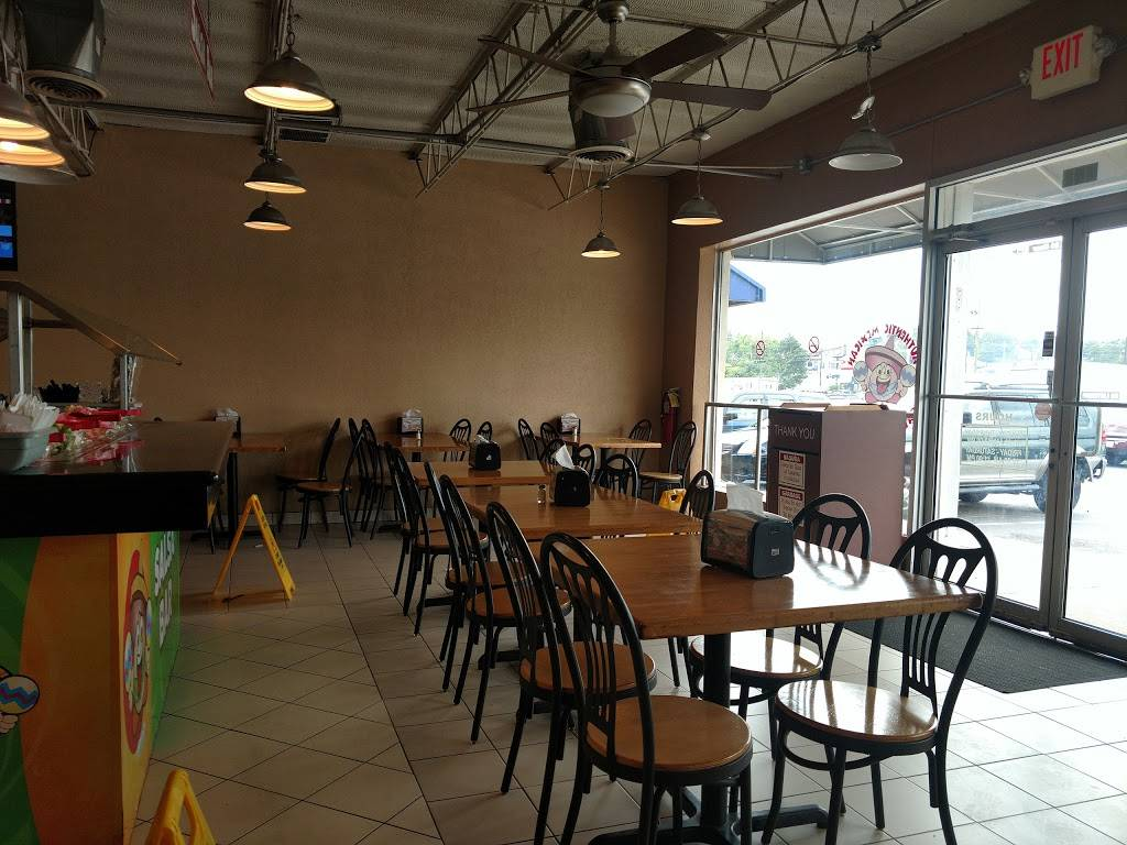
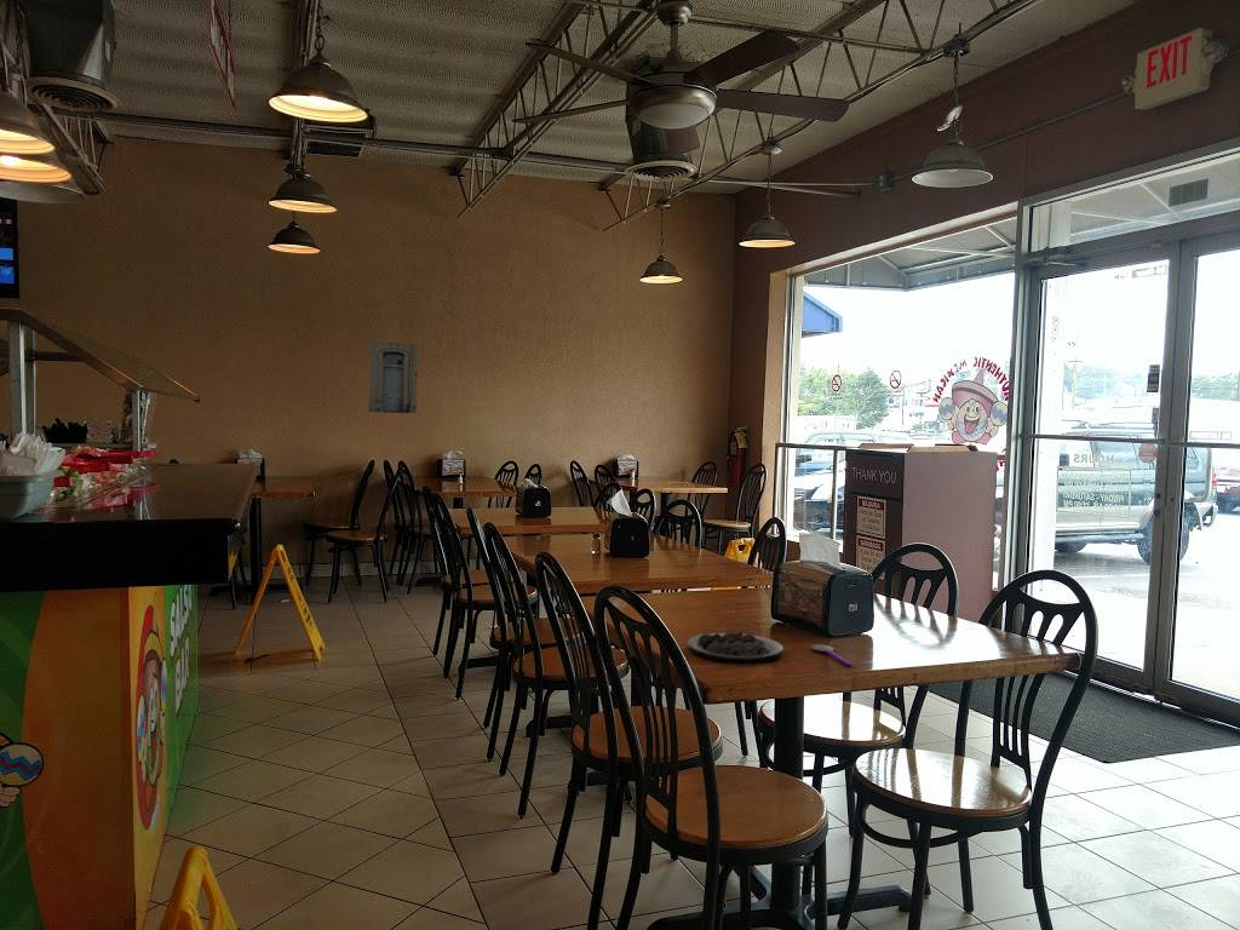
+ spoon [810,643,854,667]
+ plate [687,631,785,664]
+ wall art [368,340,419,414]
